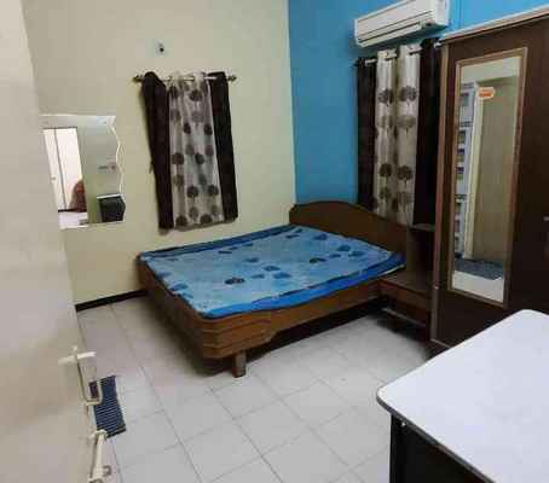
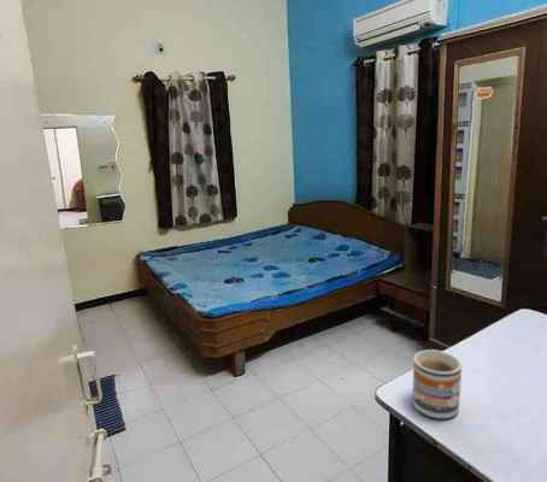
+ mug [411,348,463,419]
